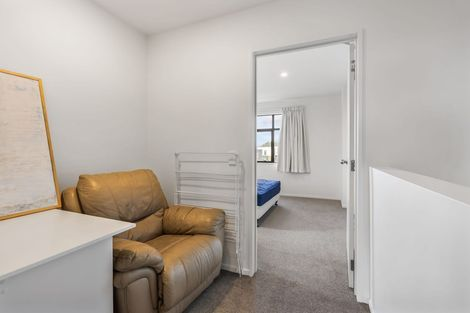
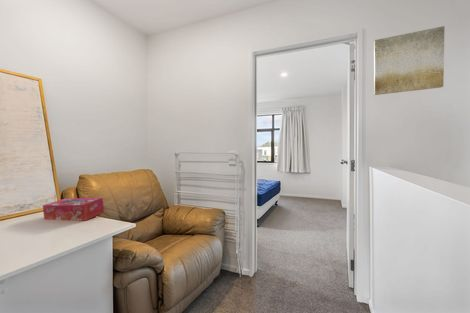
+ wall art [373,25,446,96]
+ tissue box [42,197,105,222]
